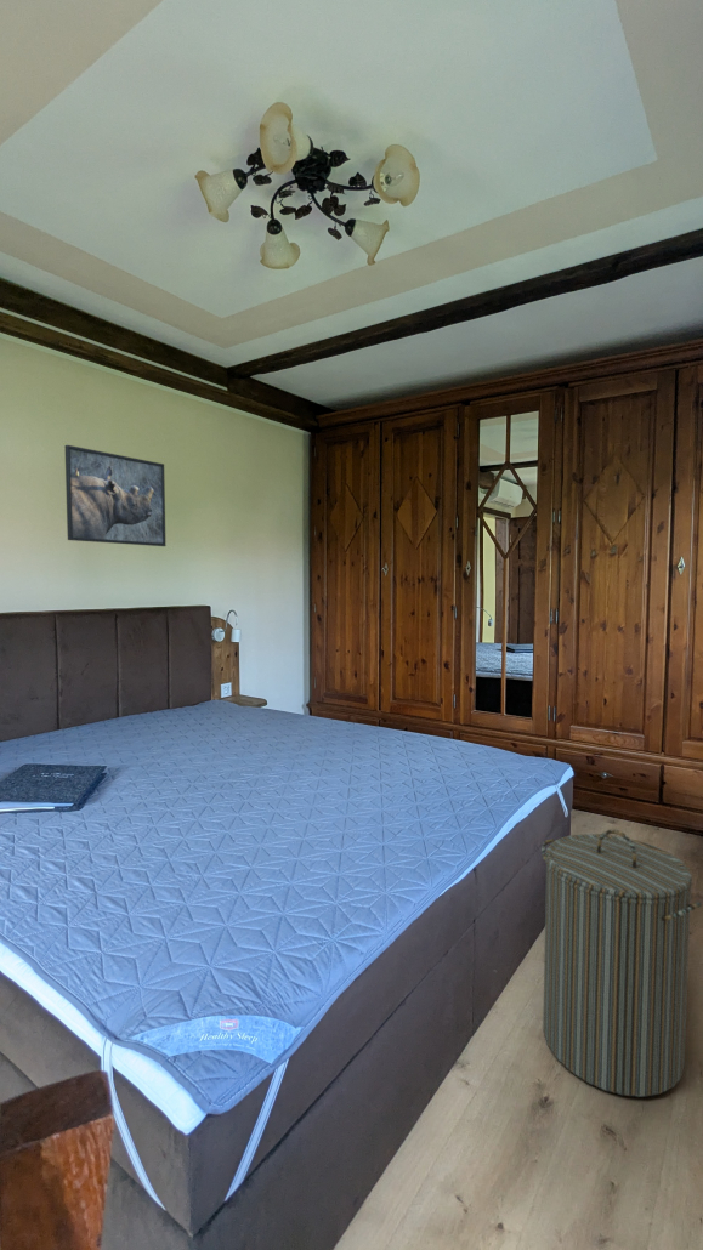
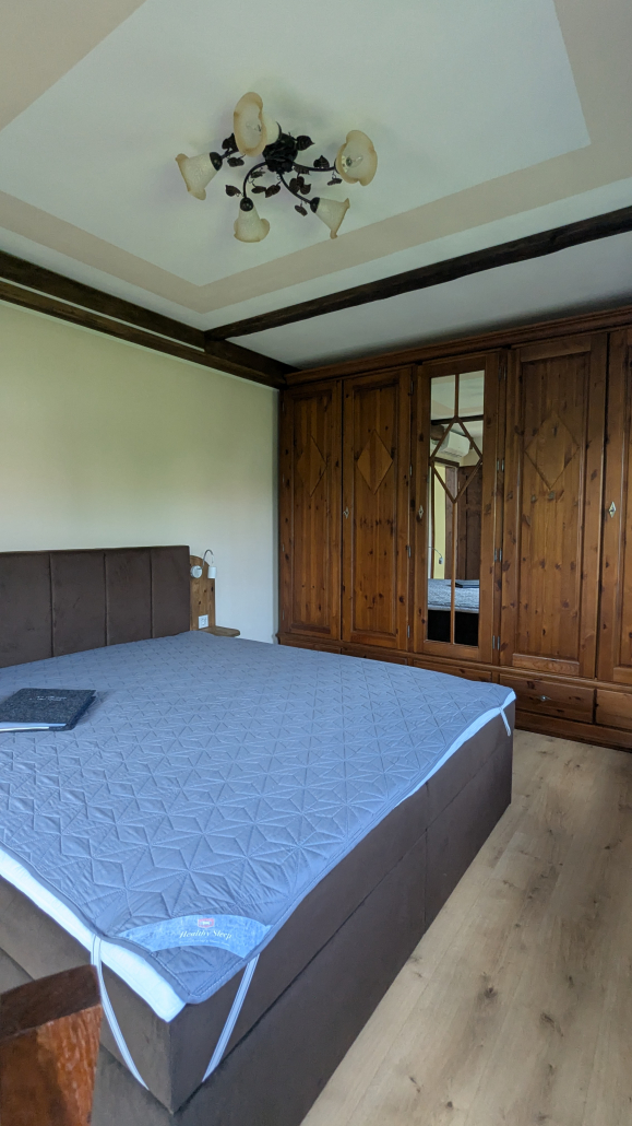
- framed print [63,444,168,547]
- laundry hamper [540,828,703,1098]
